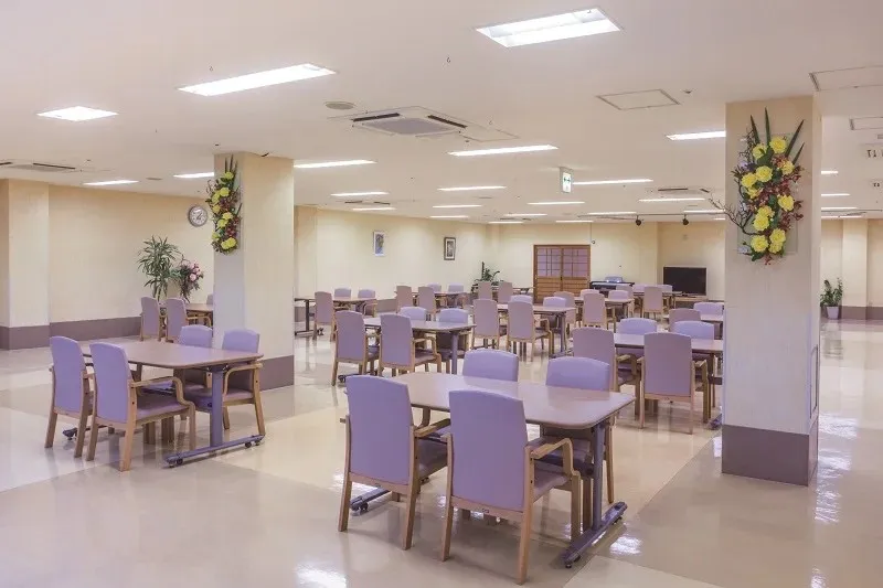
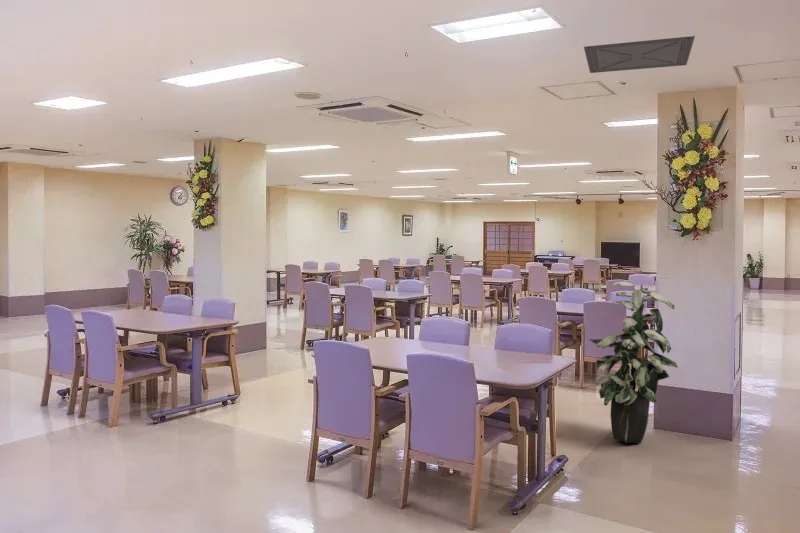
+ ceiling vent [583,35,696,74]
+ indoor plant [589,280,679,444]
